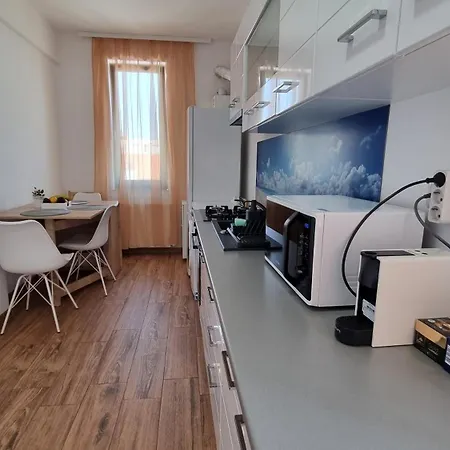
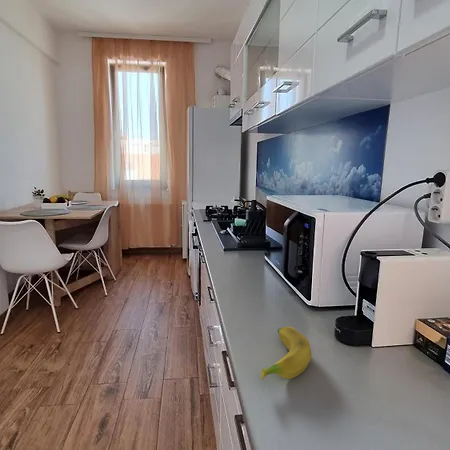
+ banana [260,326,312,381]
